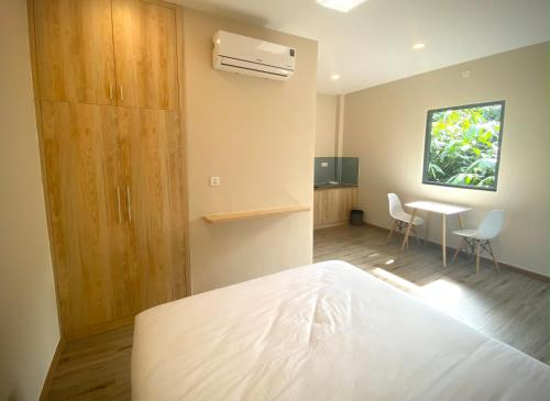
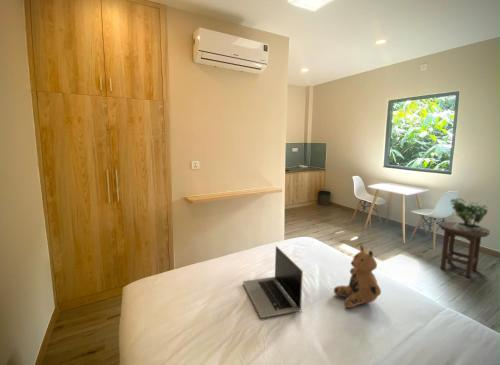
+ teddy bear [333,244,382,309]
+ potted plant [450,197,489,233]
+ laptop [242,245,304,319]
+ stool [438,221,491,278]
